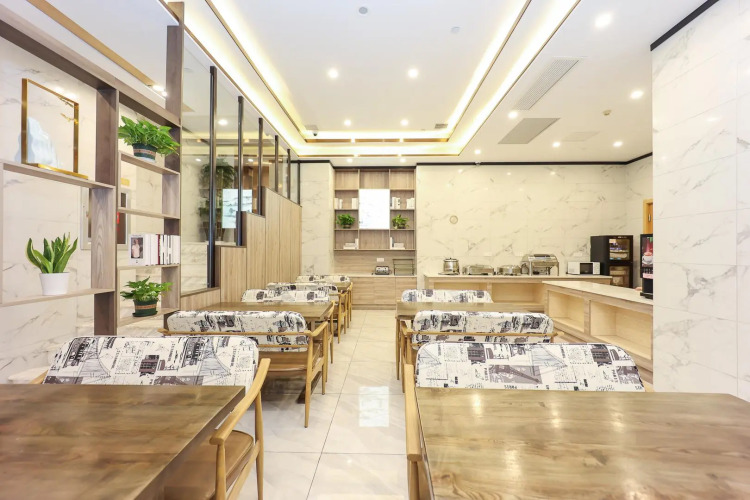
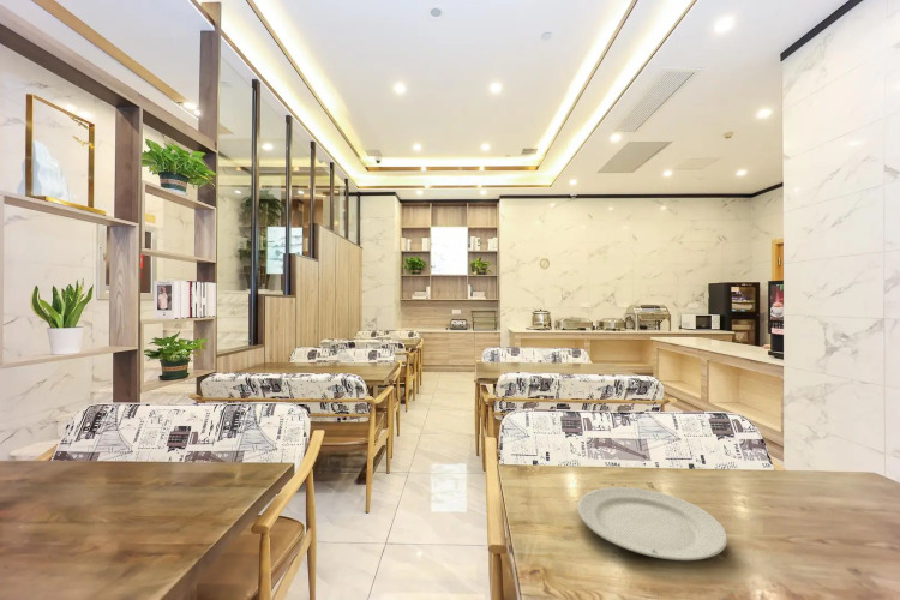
+ chinaware [576,486,728,562]
